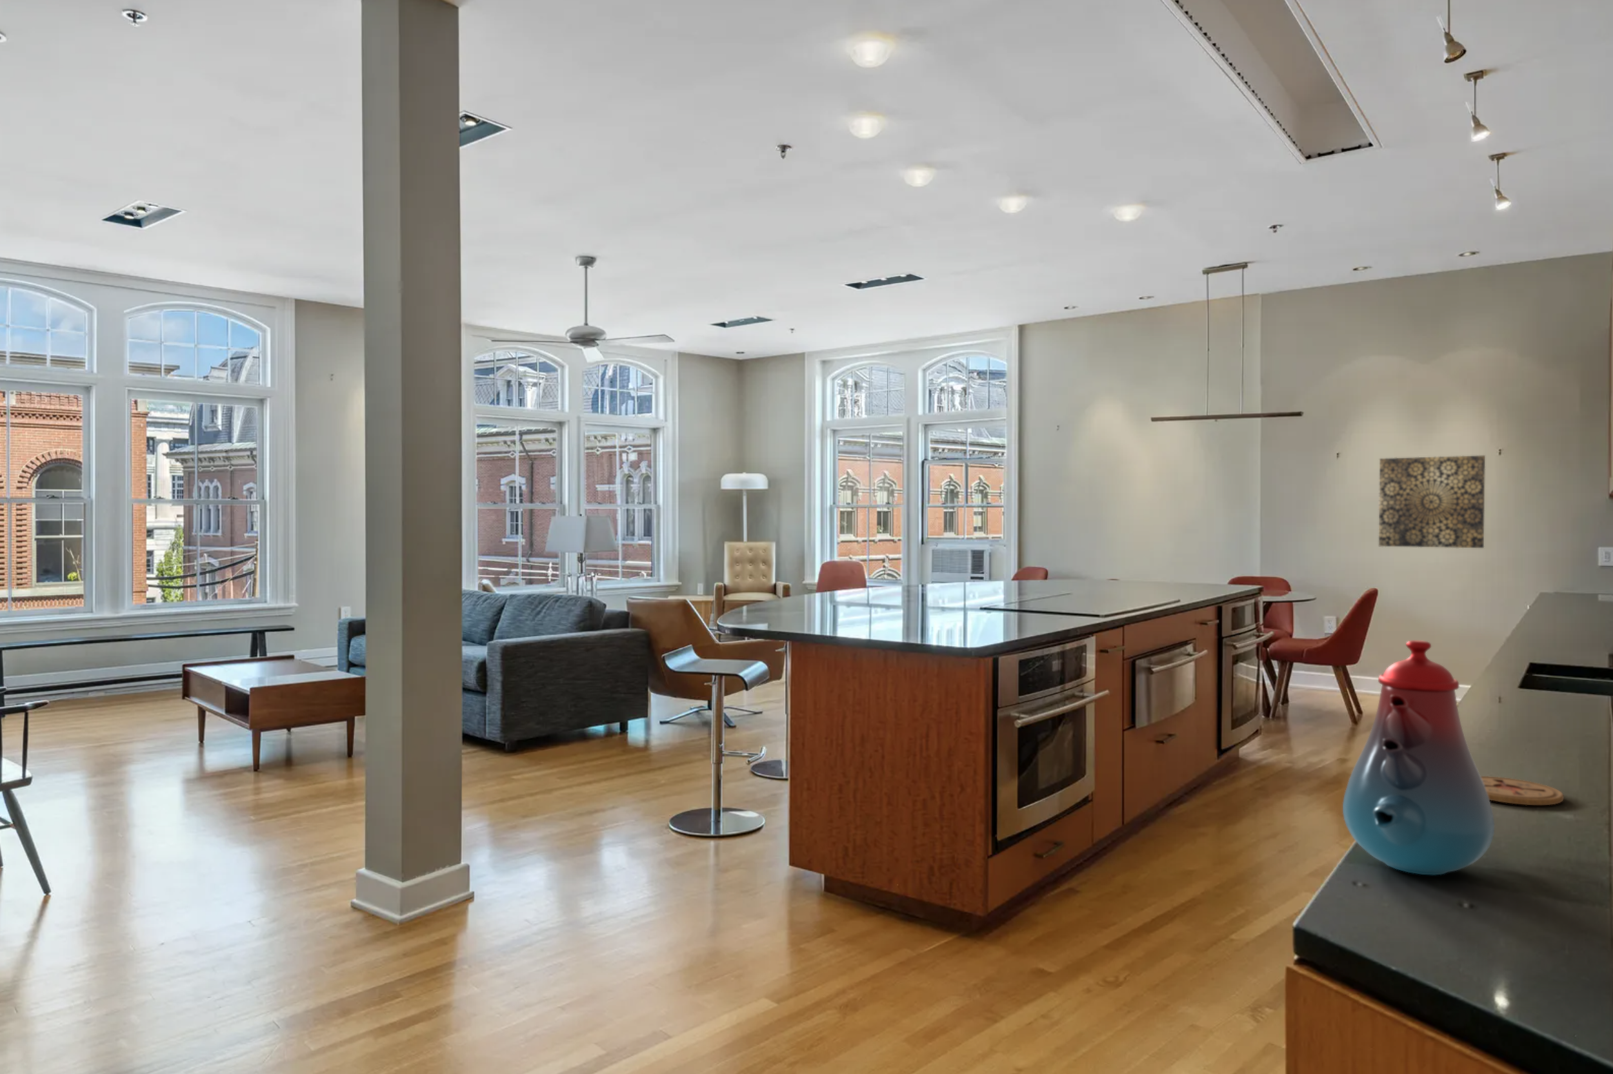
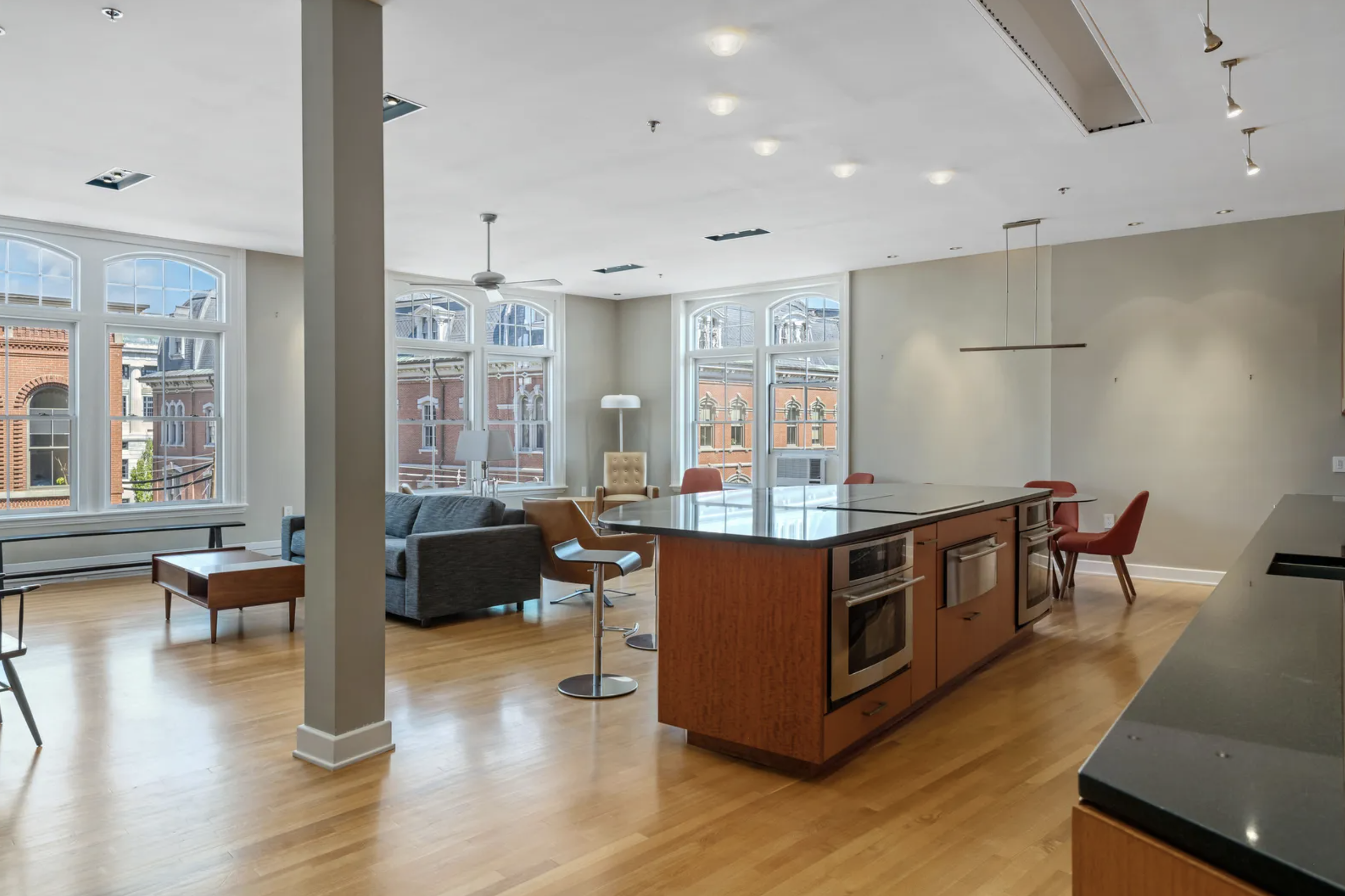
- teakettle [1342,640,1495,876]
- coaster [1481,776,1564,805]
- wall art [1378,454,1486,549]
